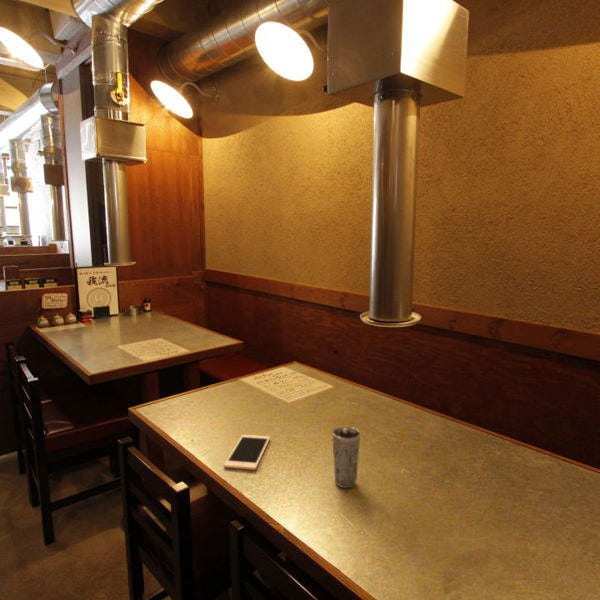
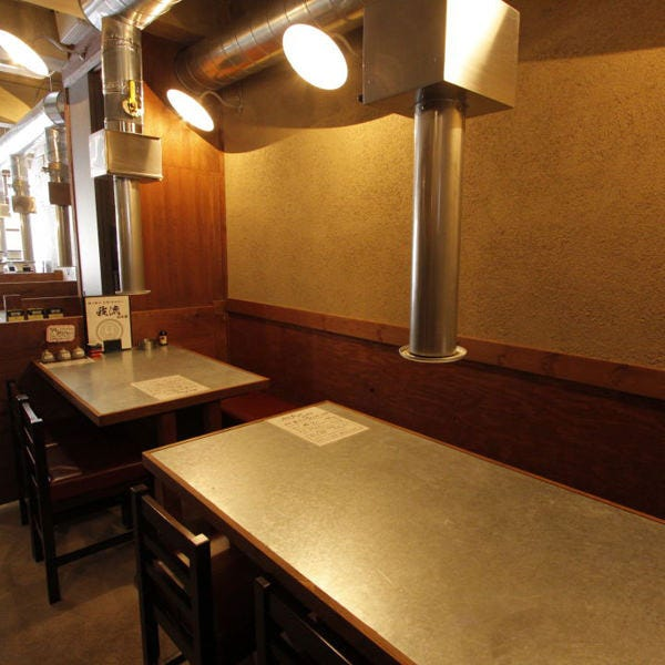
- cell phone [223,434,271,471]
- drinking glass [331,425,361,489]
